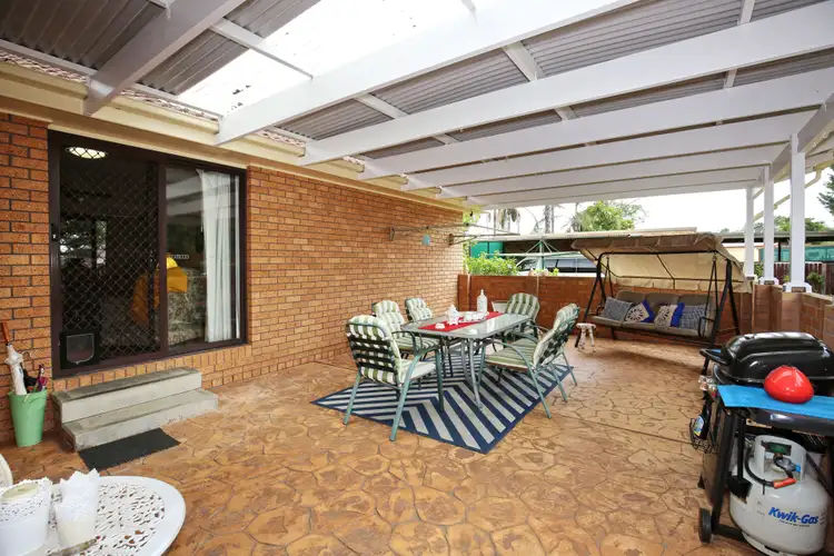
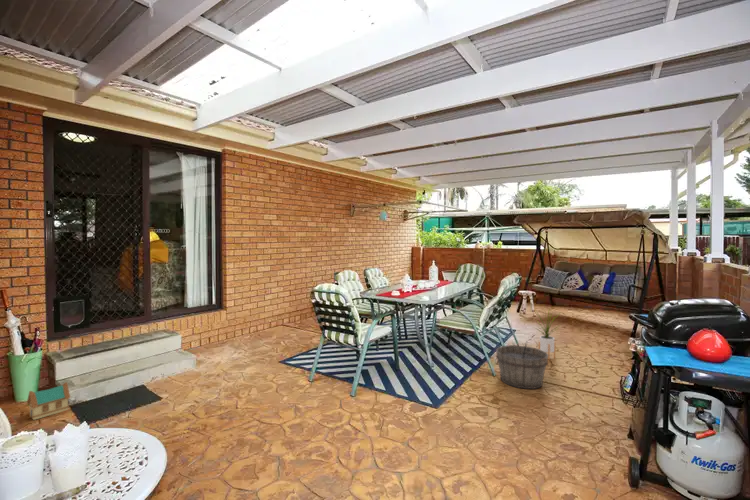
+ wooden bucket [494,340,549,390]
+ toy house [26,381,72,421]
+ house plant [531,305,560,361]
